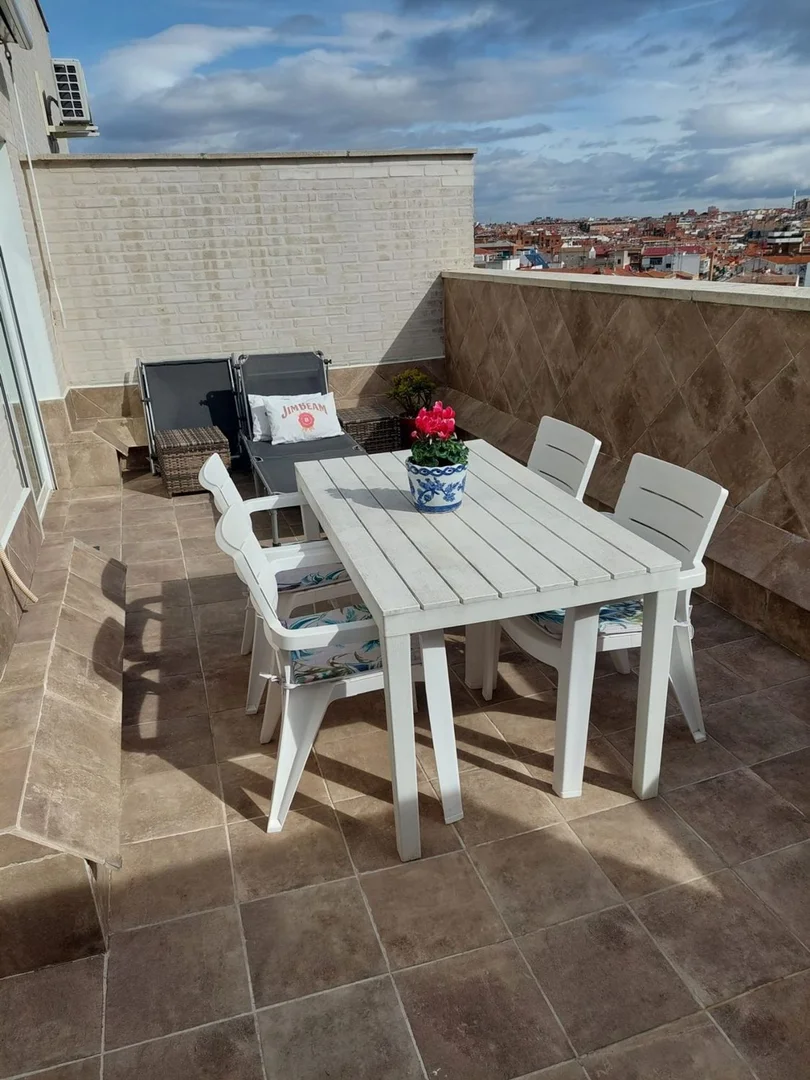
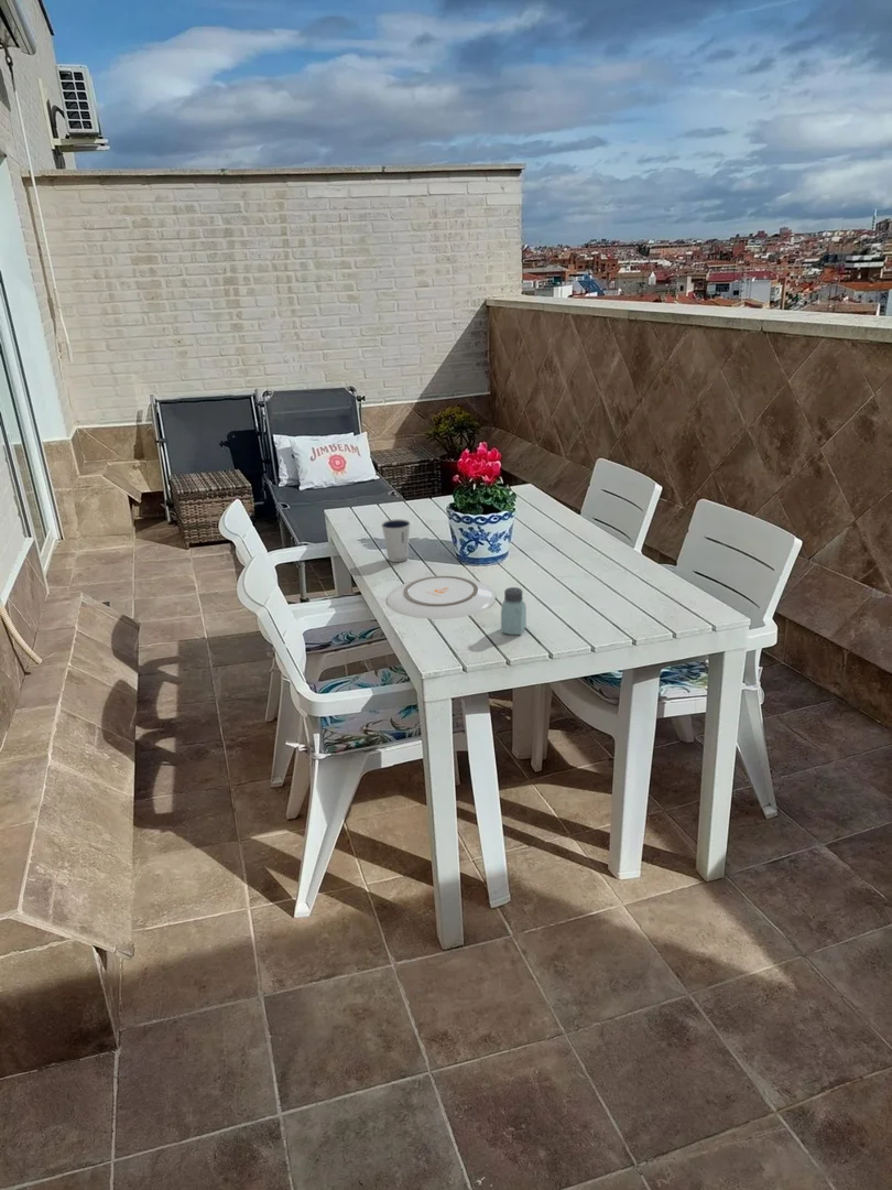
+ saltshaker [500,586,527,636]
+ dixie cup [380,518,412,563]
+ plate [385,575,497,620]
